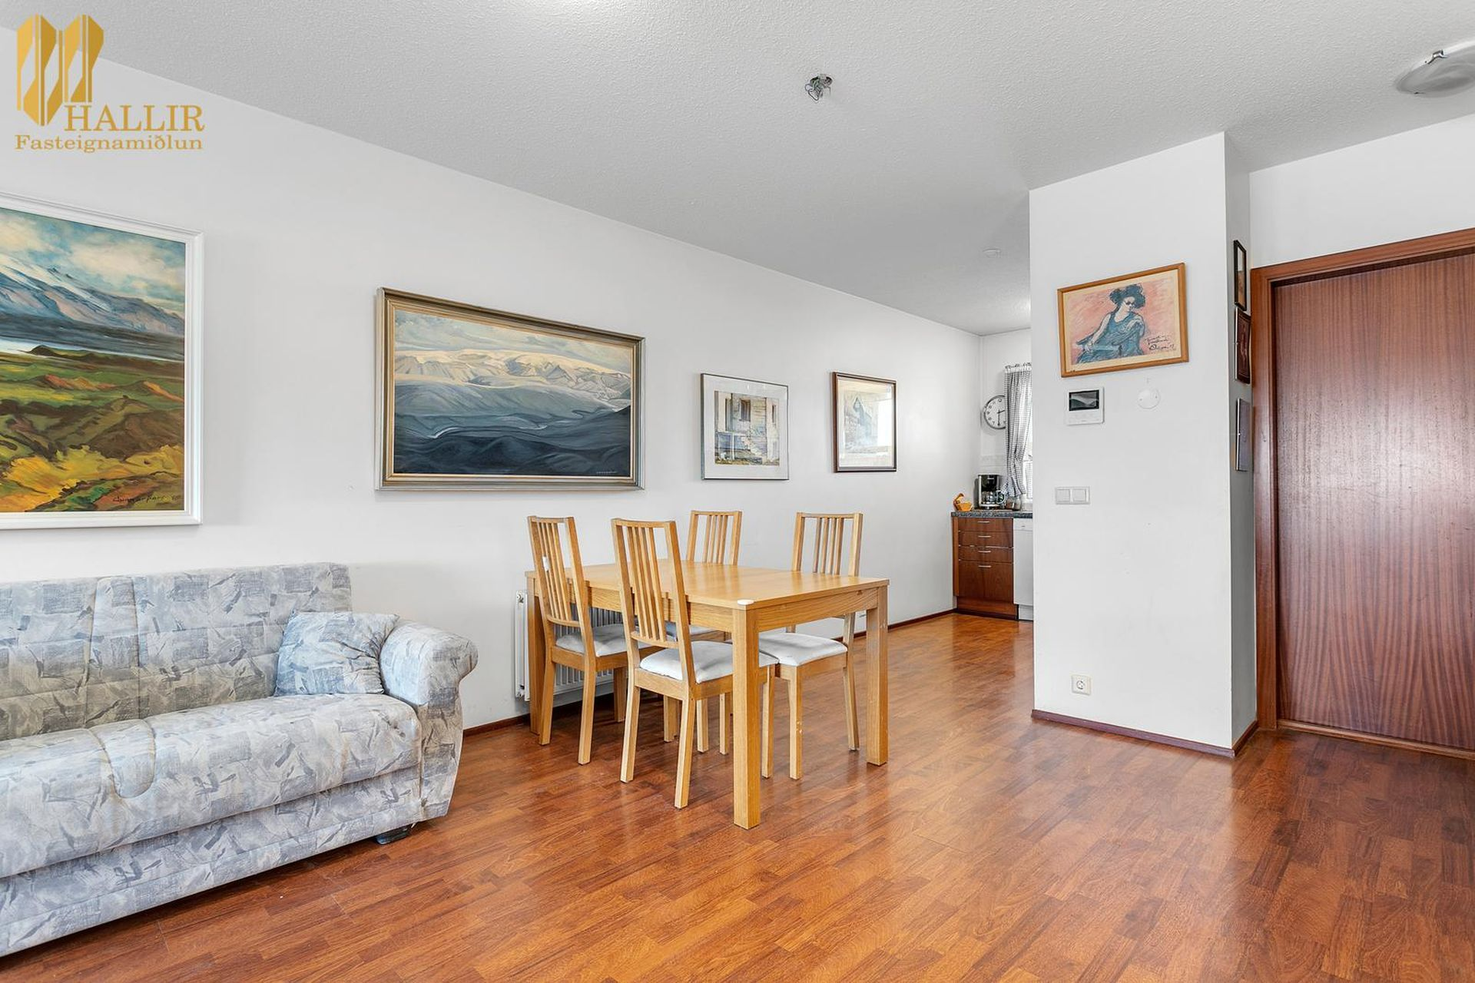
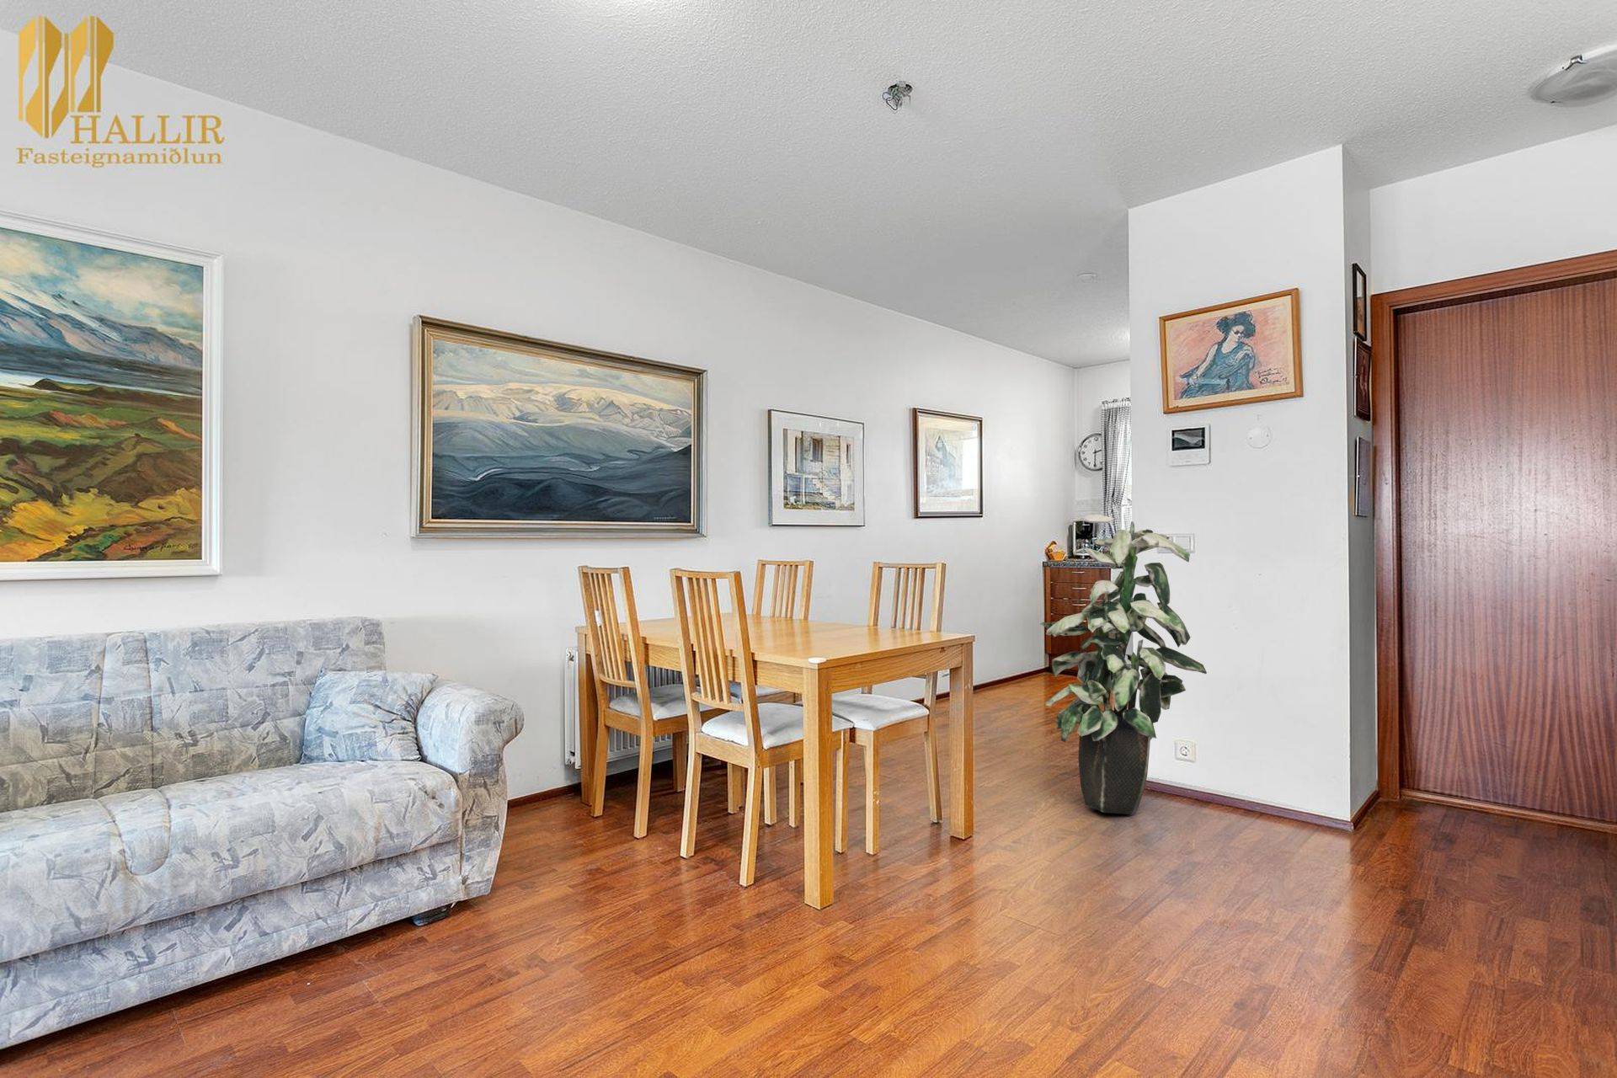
+ indoor plant [1040,514,1208,816]
